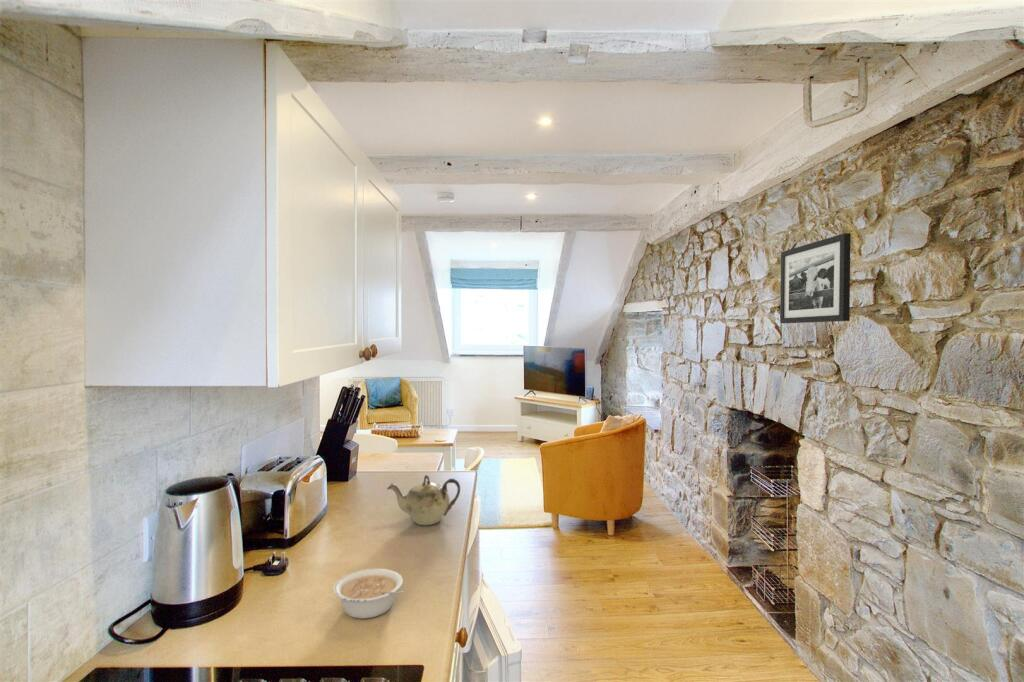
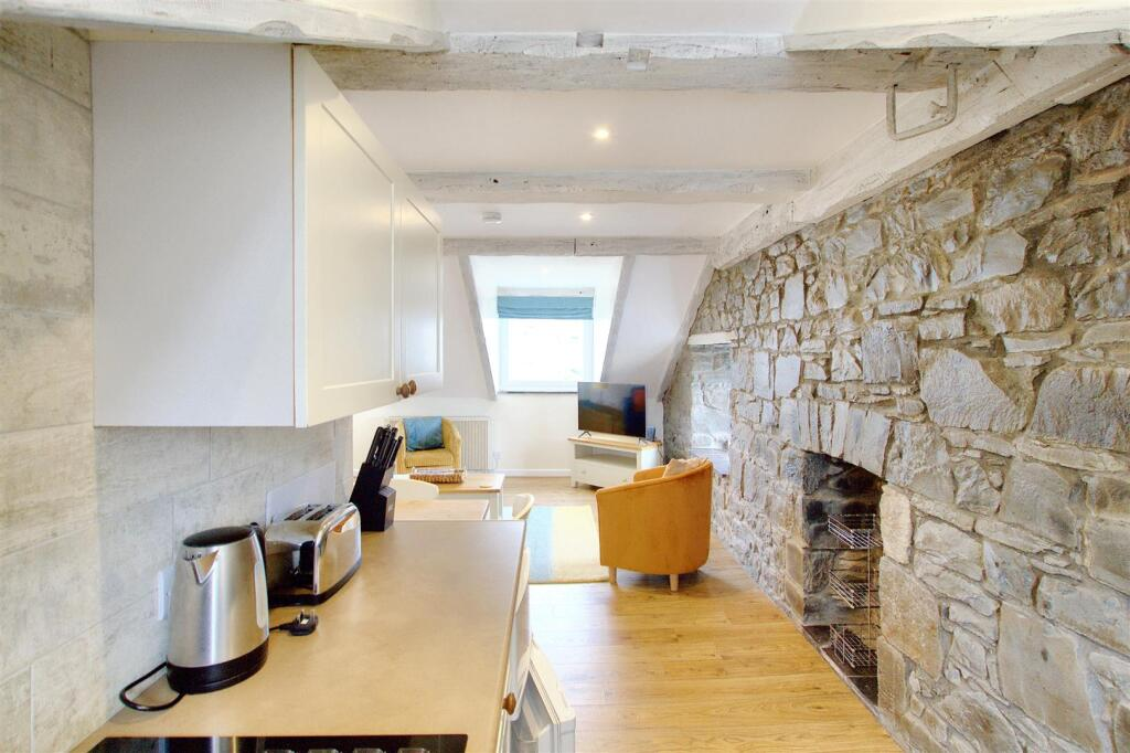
- legume [332,568,404,620]
- teapot [386,474,461,526]
- picture frame [779,232,852,324]
